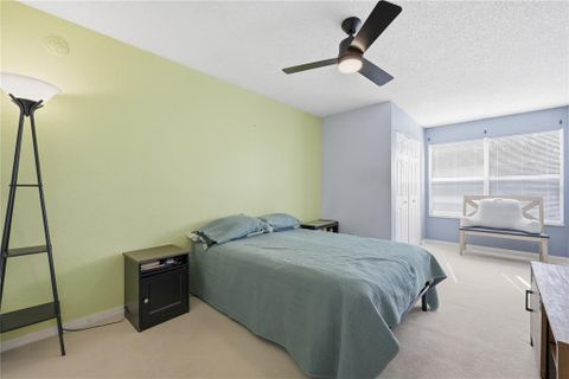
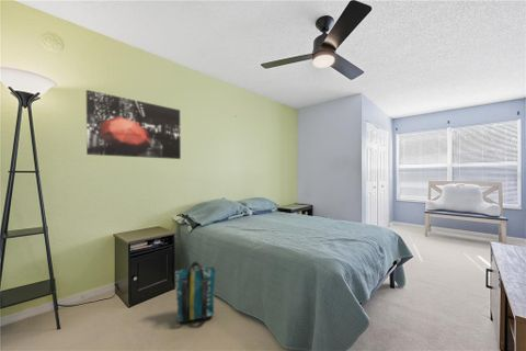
+ tote bag [174,260,217,324]
+ wall art [85,89,182,160]
